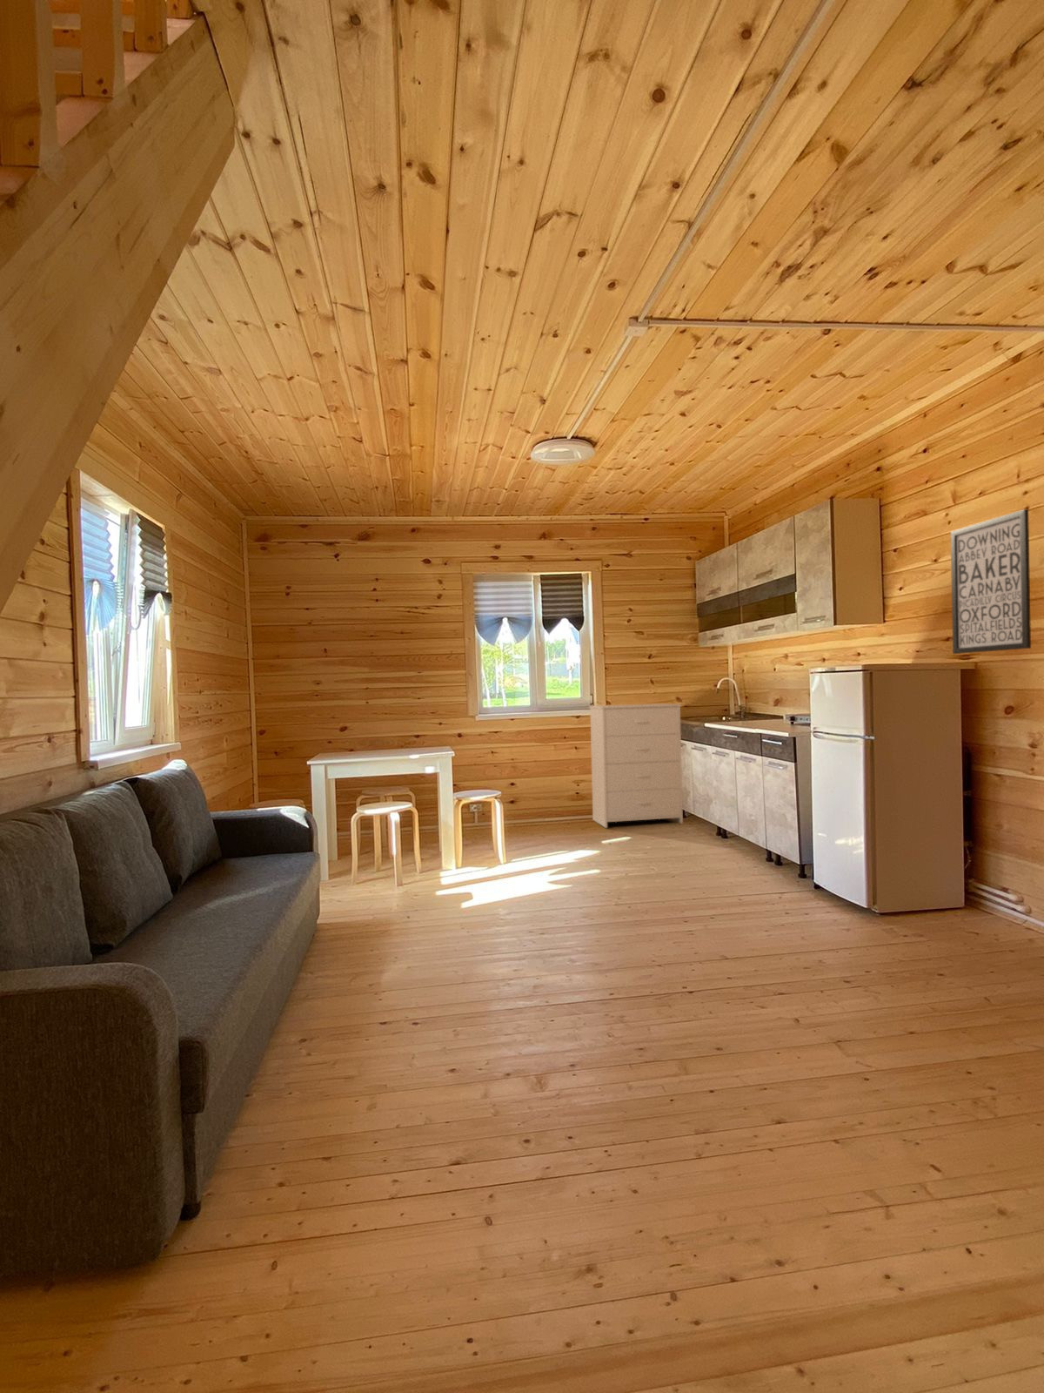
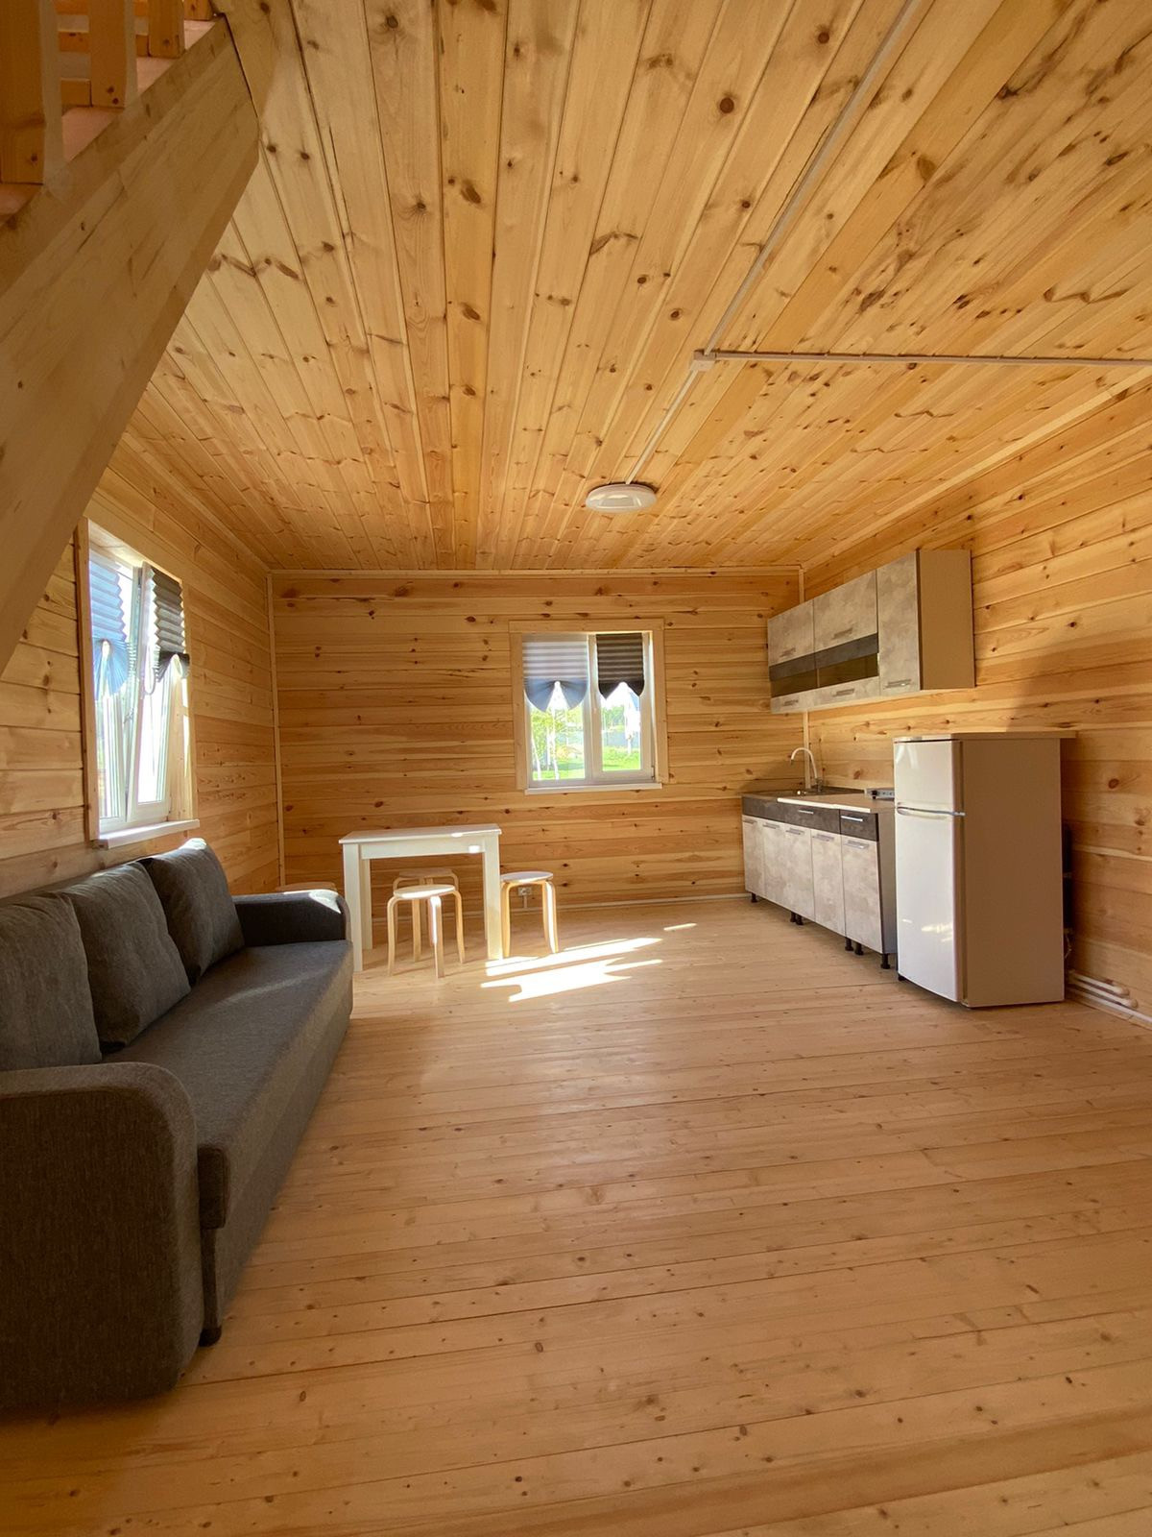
- dresser [588,703,684,829]
- wall art [950,509,1032,655]
